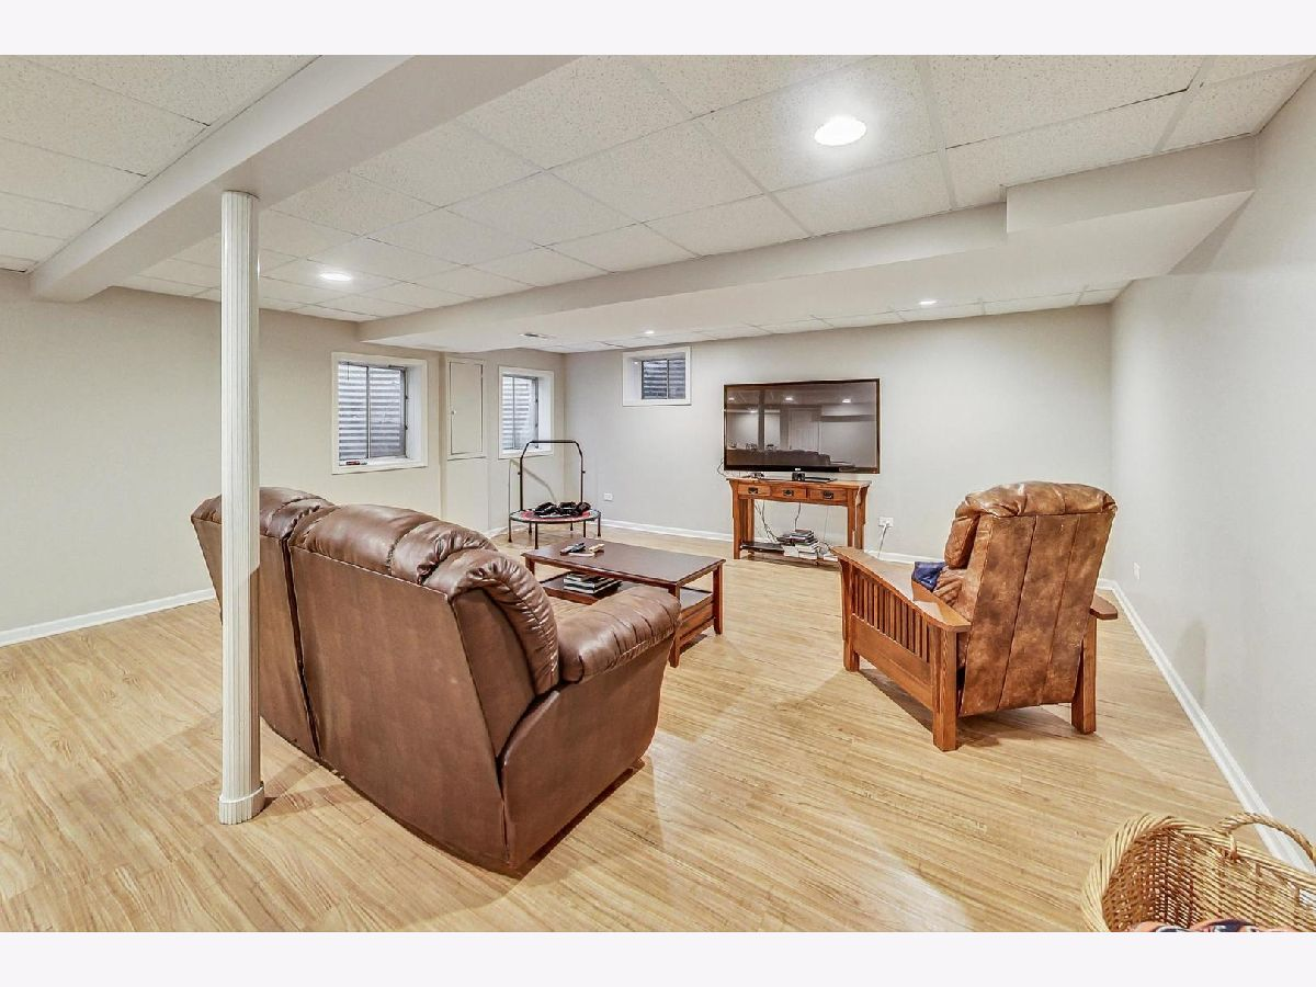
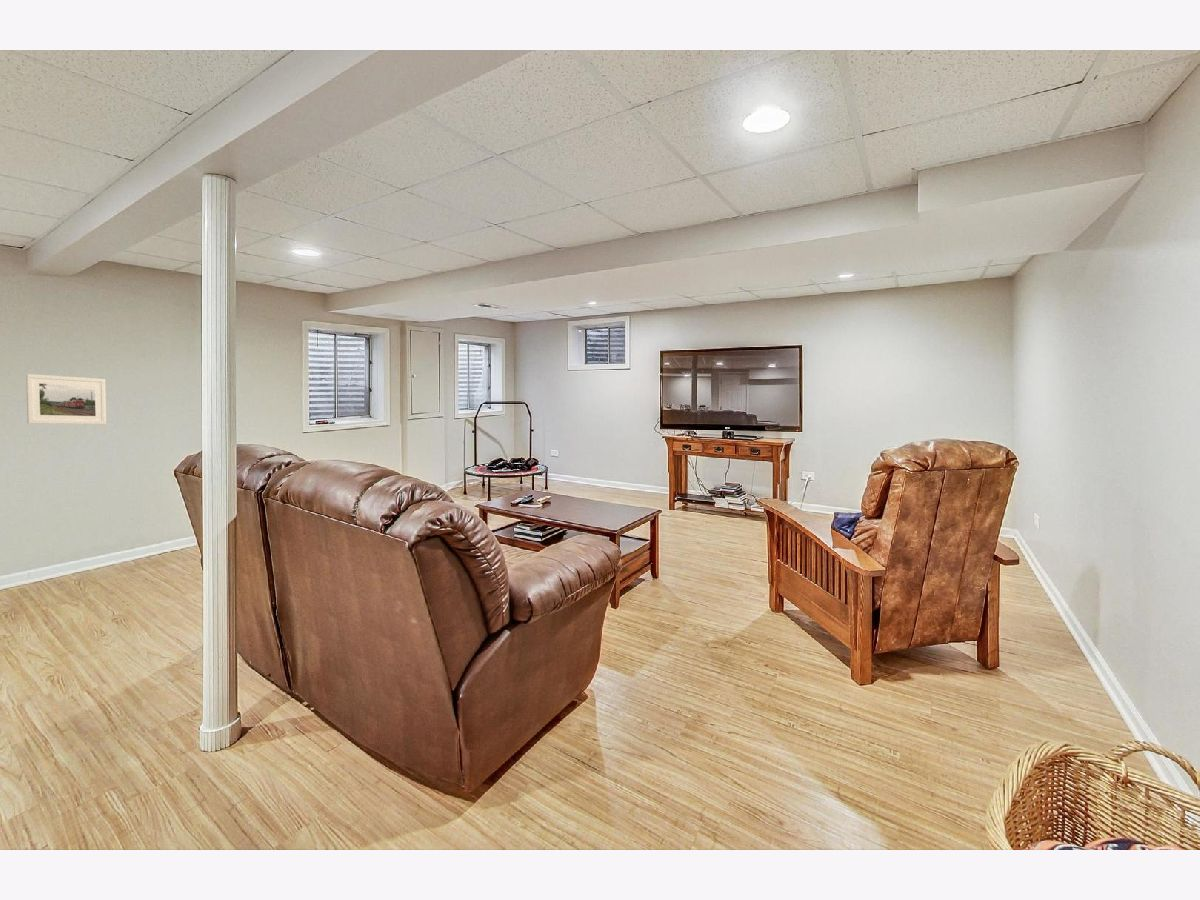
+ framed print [25,373,107,425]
